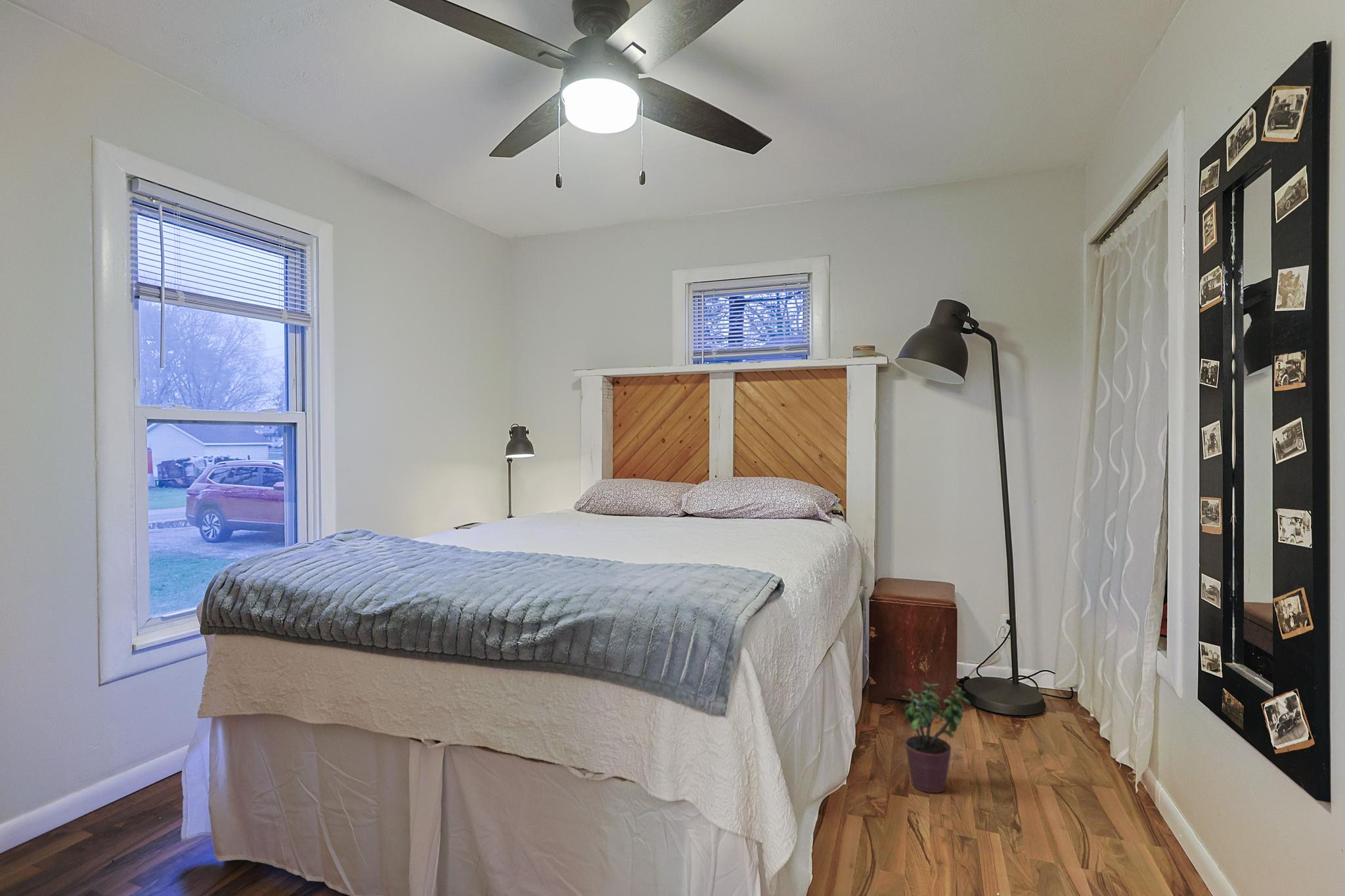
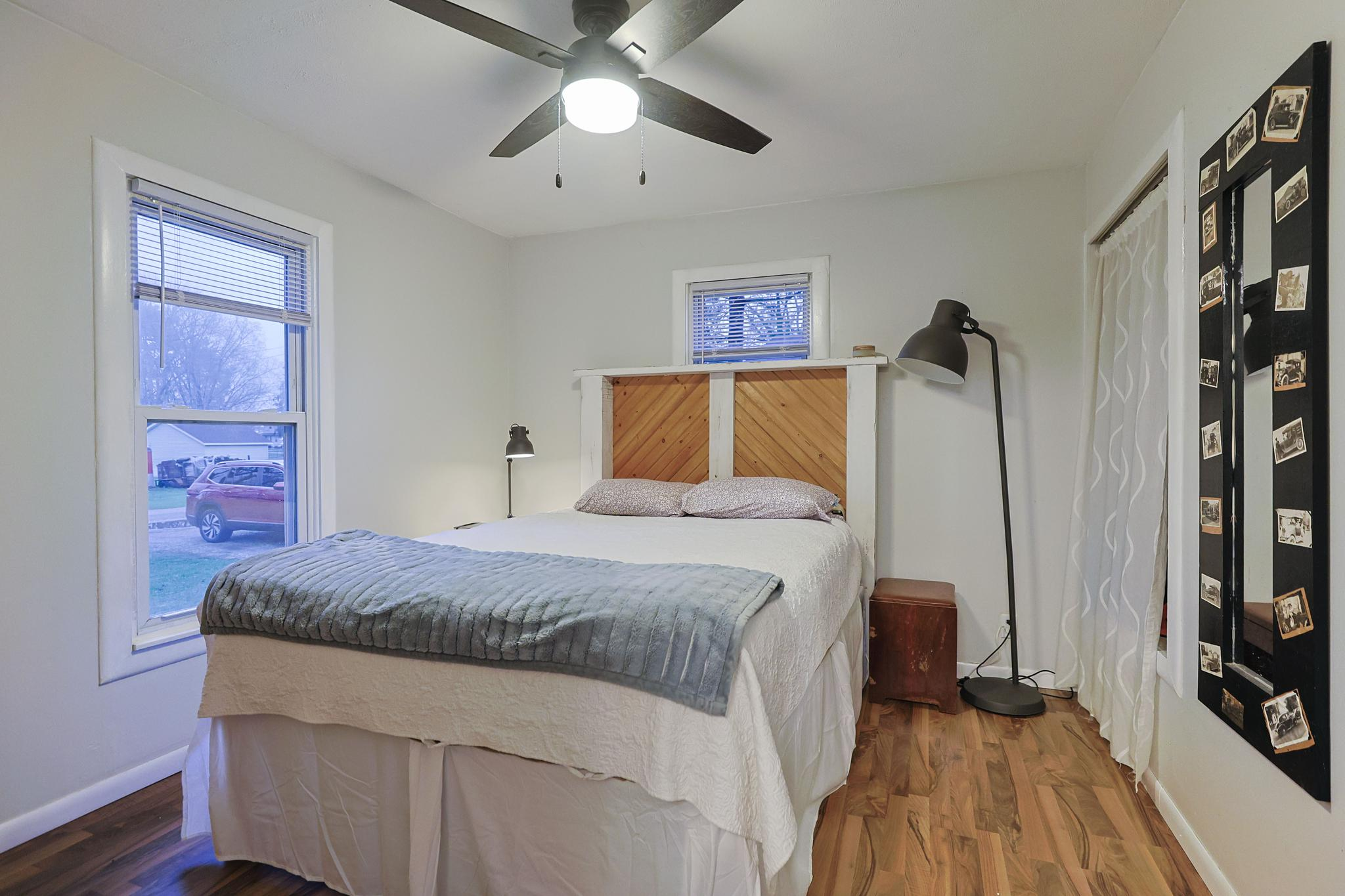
- potted plant [901,681,971,794]
